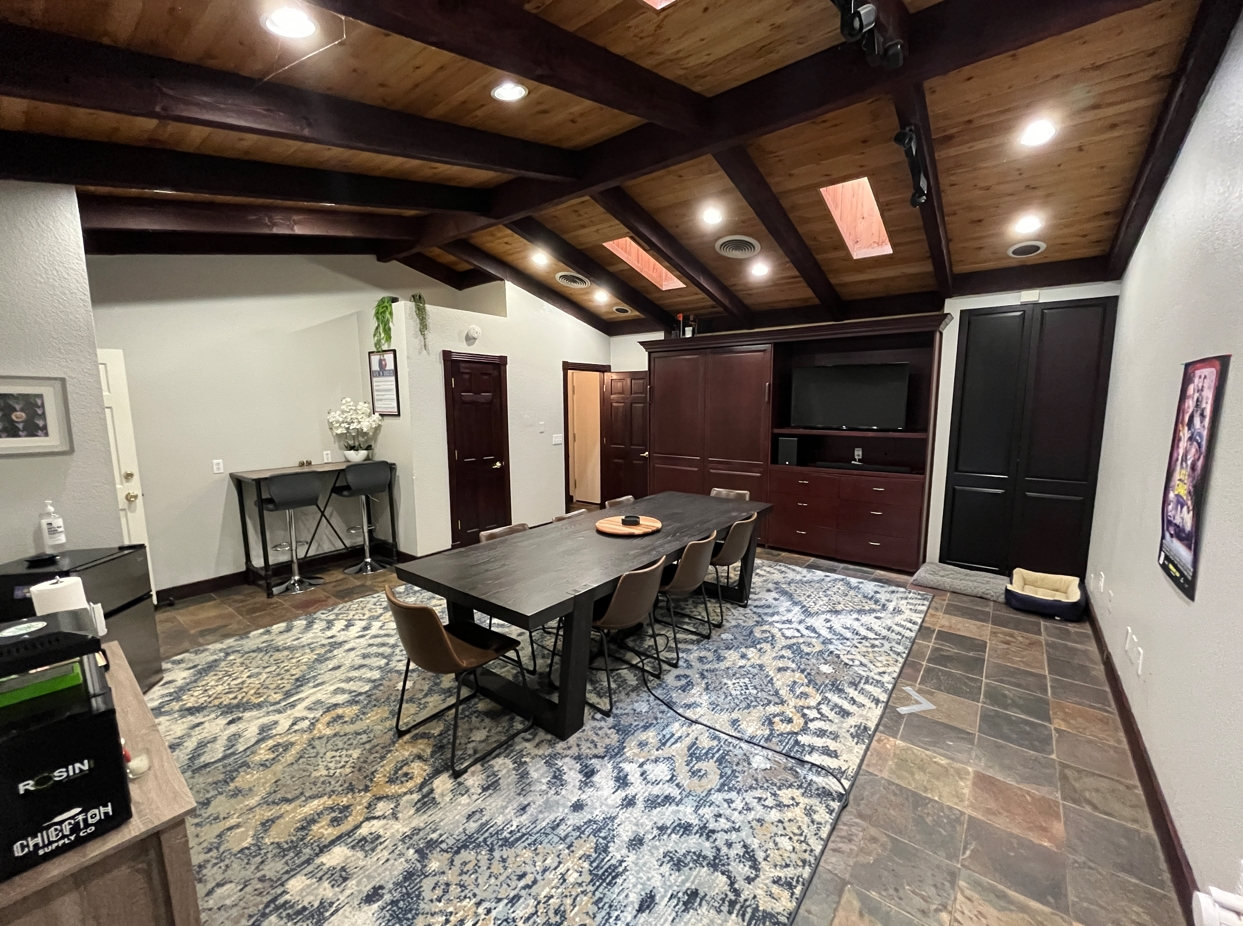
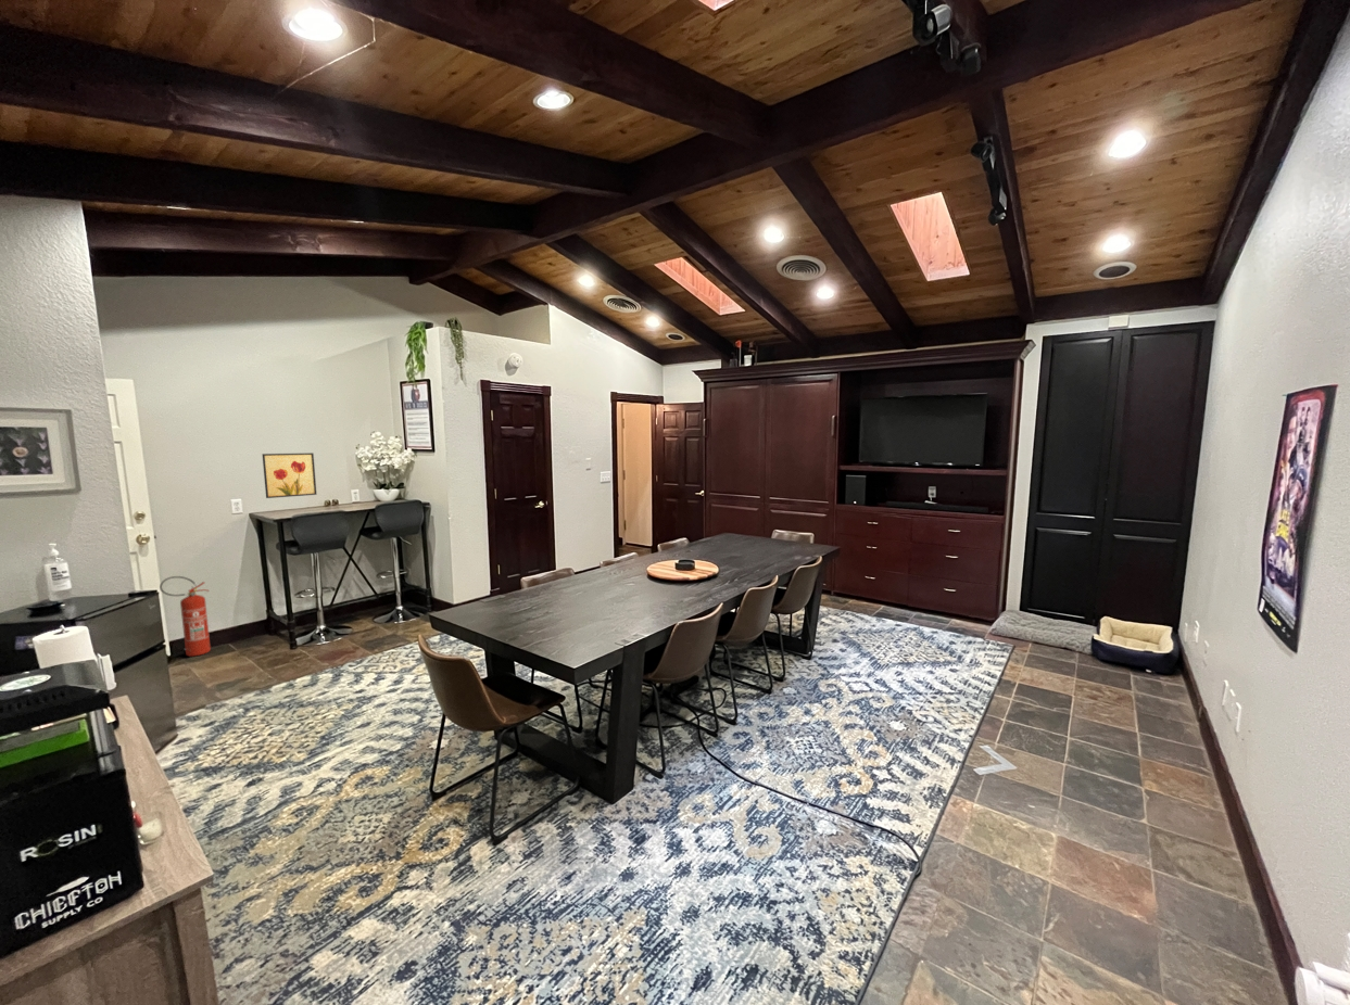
+ fire extinguisher [159,575,212,658]
+ wall art [261,451,317,499]
